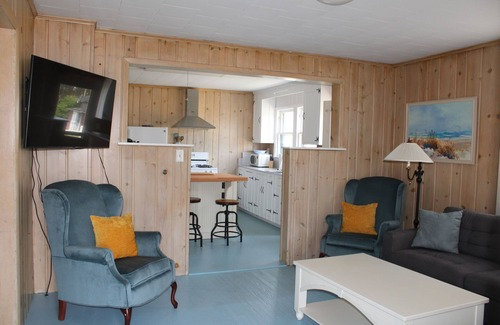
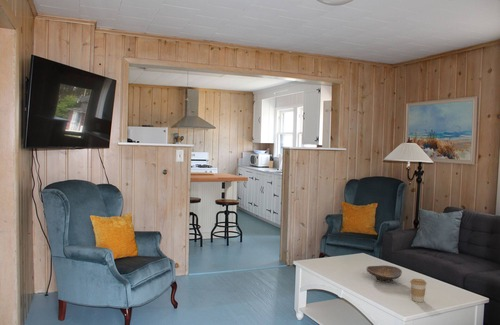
+ decorative bowl [365,264,403,283]
+ coffee cup [409,278,427,303]
